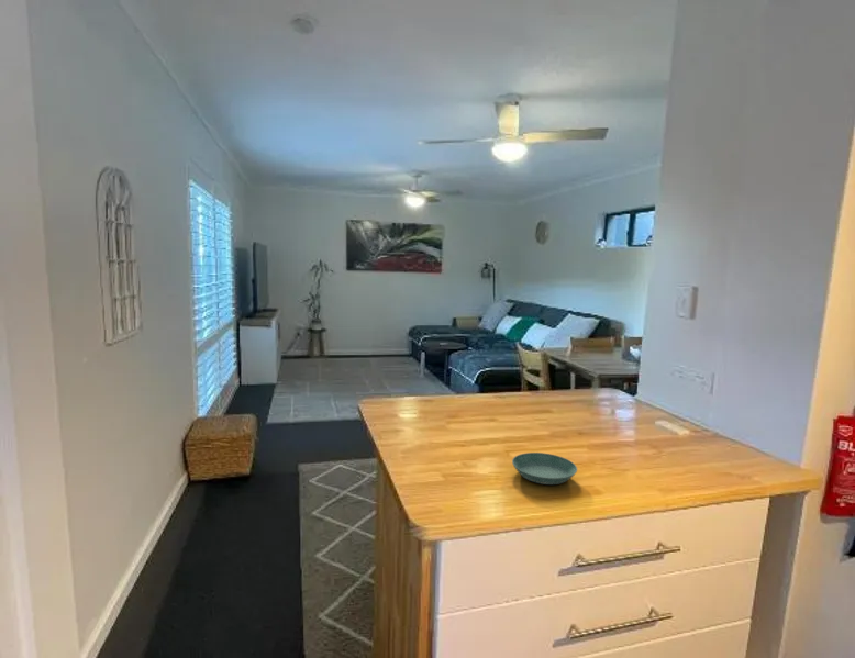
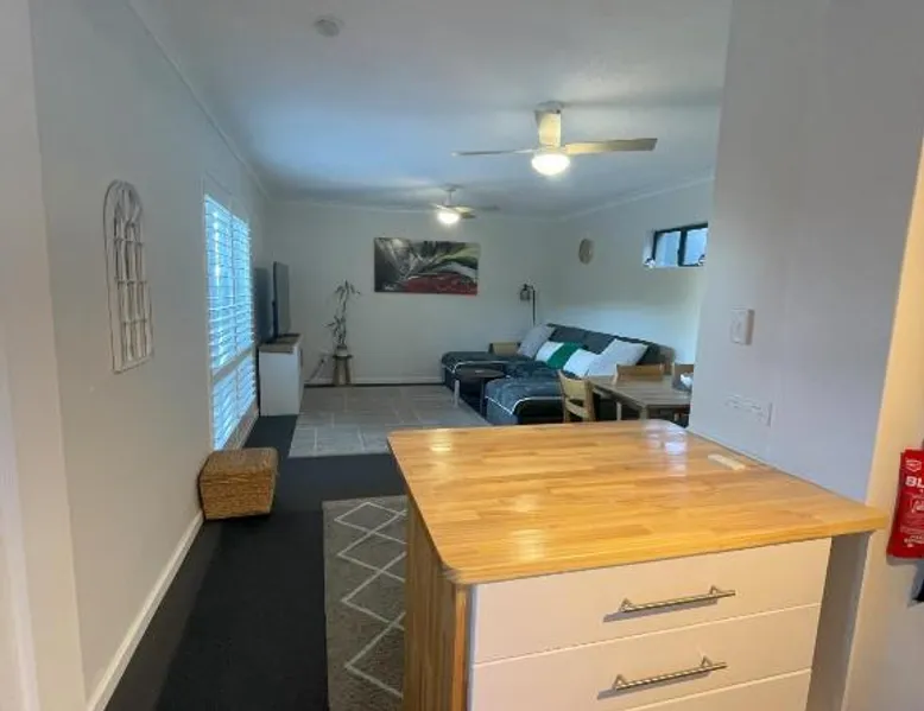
- saucer [511,451,578,486]
